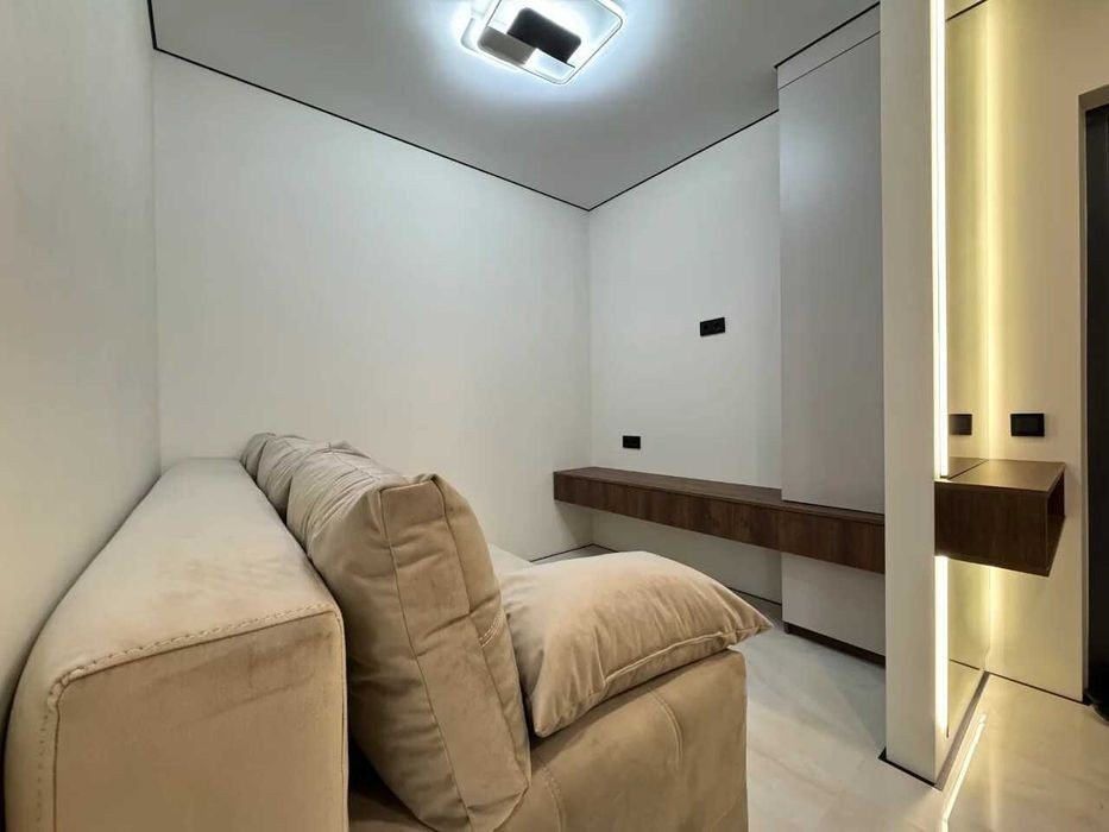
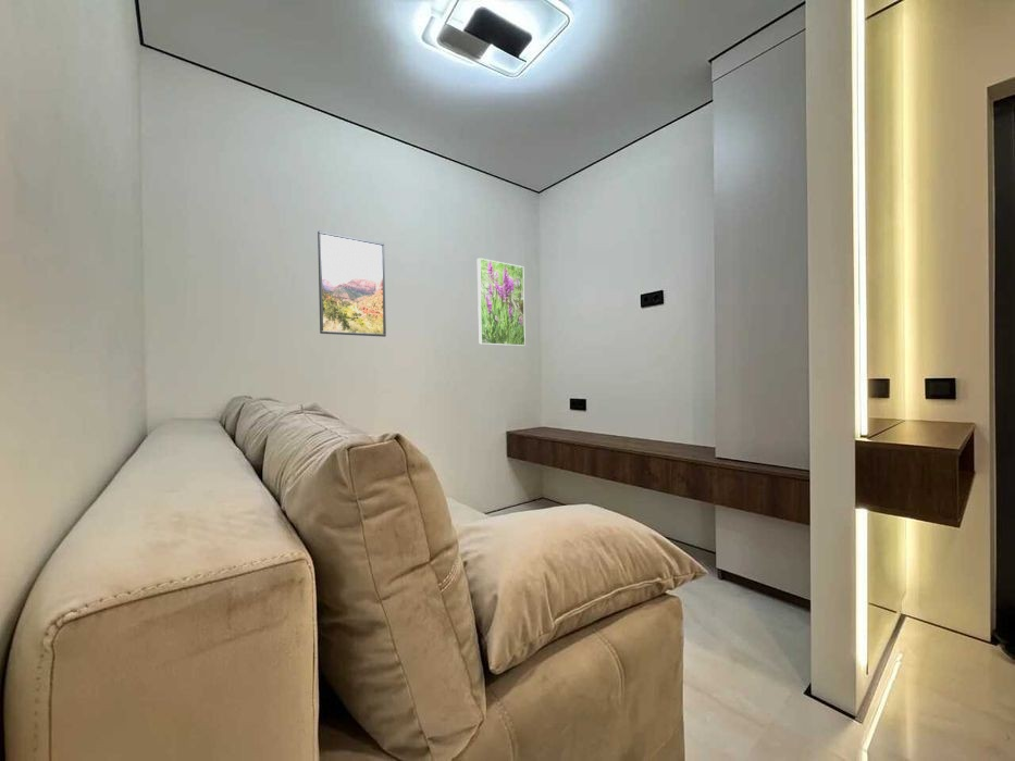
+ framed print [317,230,387,338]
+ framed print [476,258,527,347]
